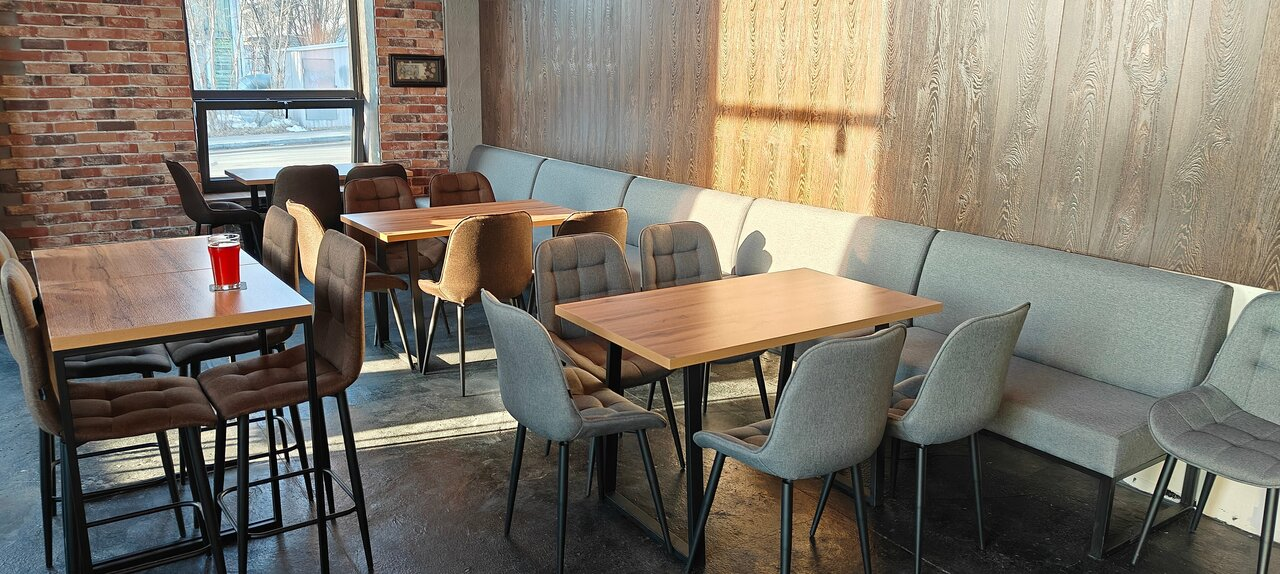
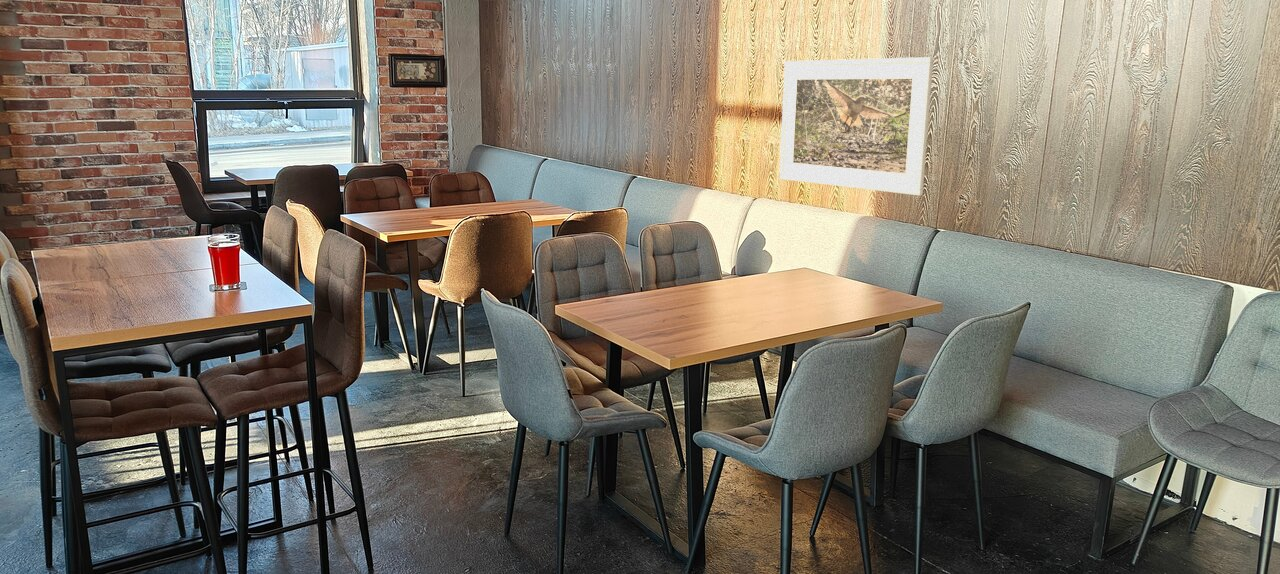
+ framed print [778,56,934,196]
